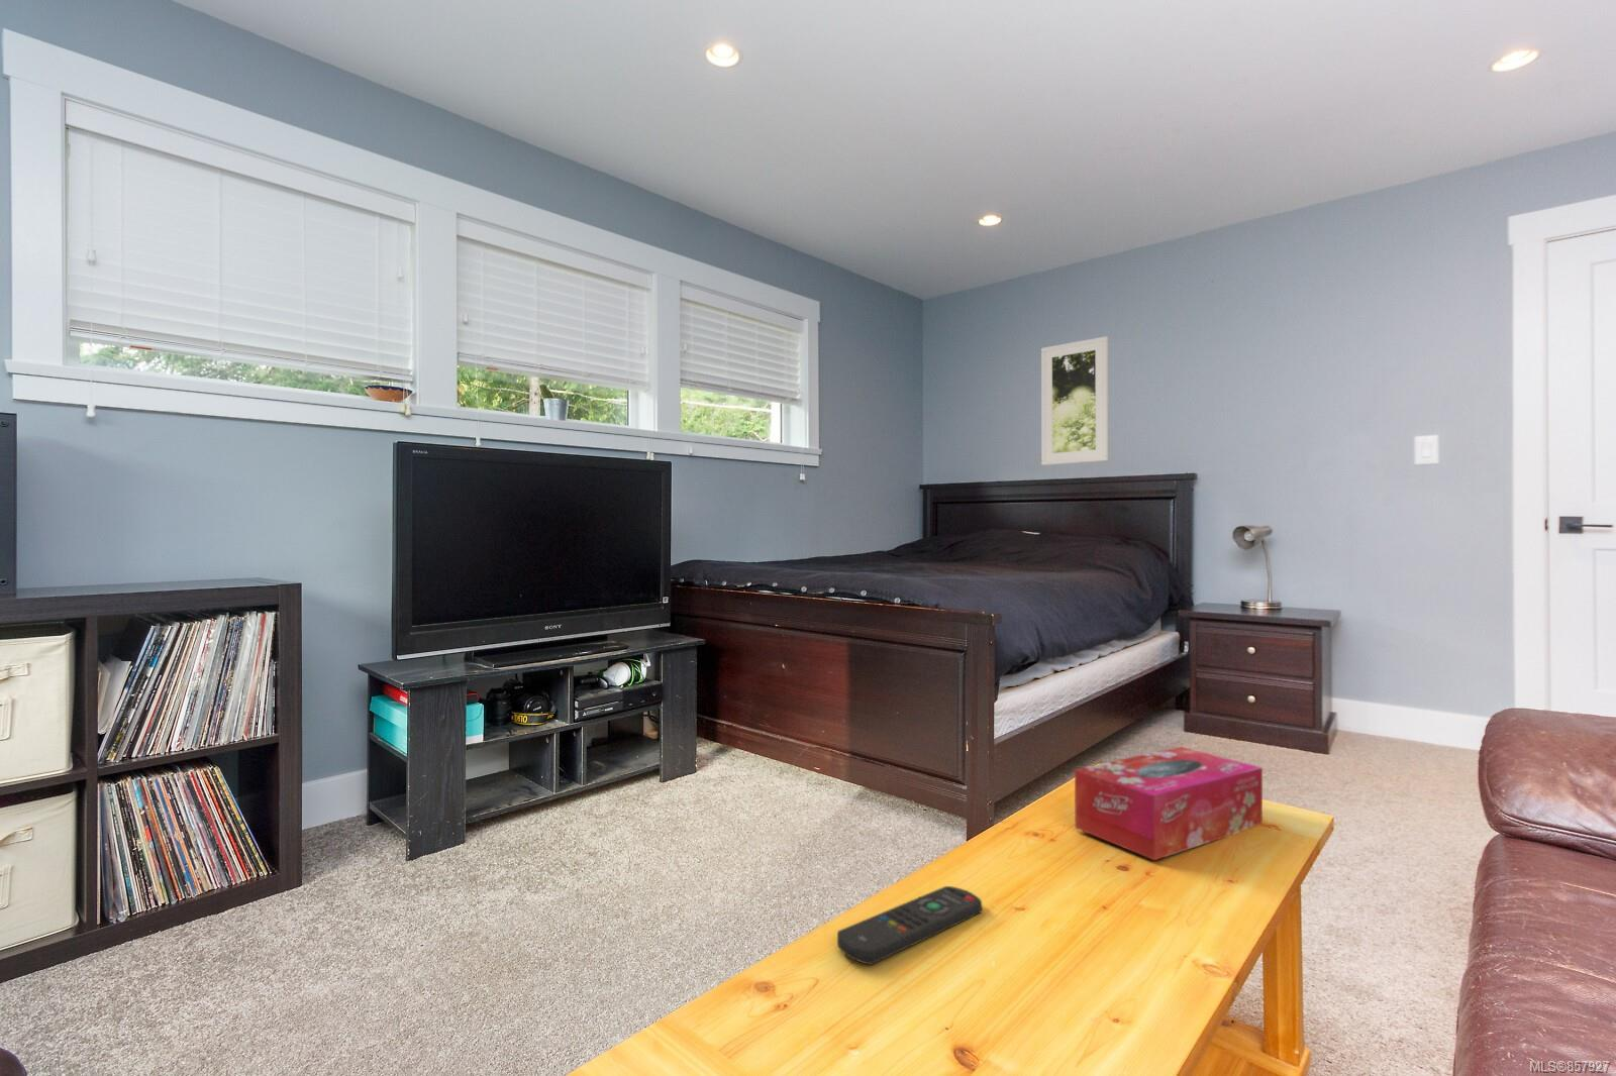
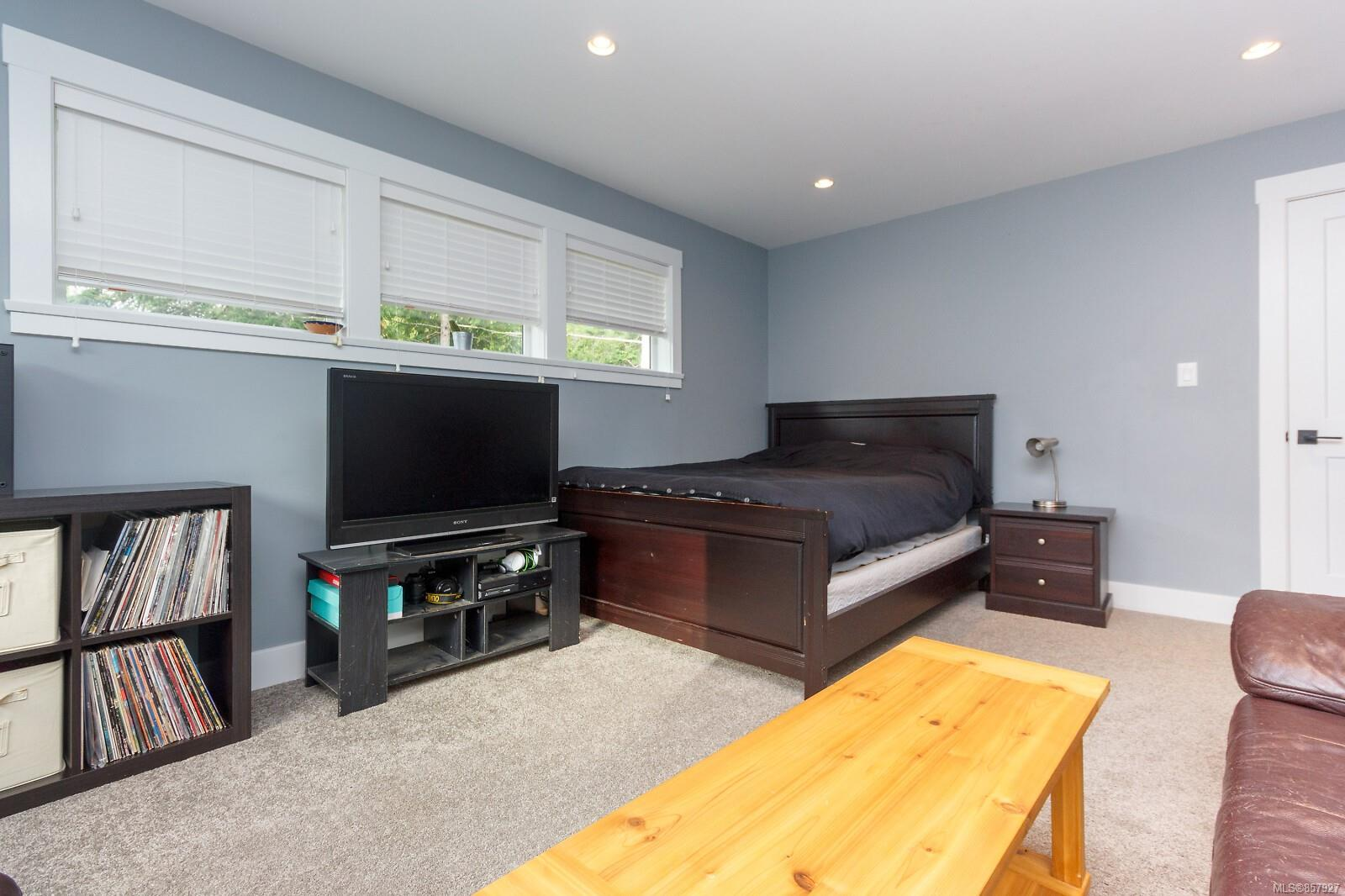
- tissue box [1074,746,1264,861]
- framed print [1040,335,1109,466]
- remote control [836,885,983,966]
